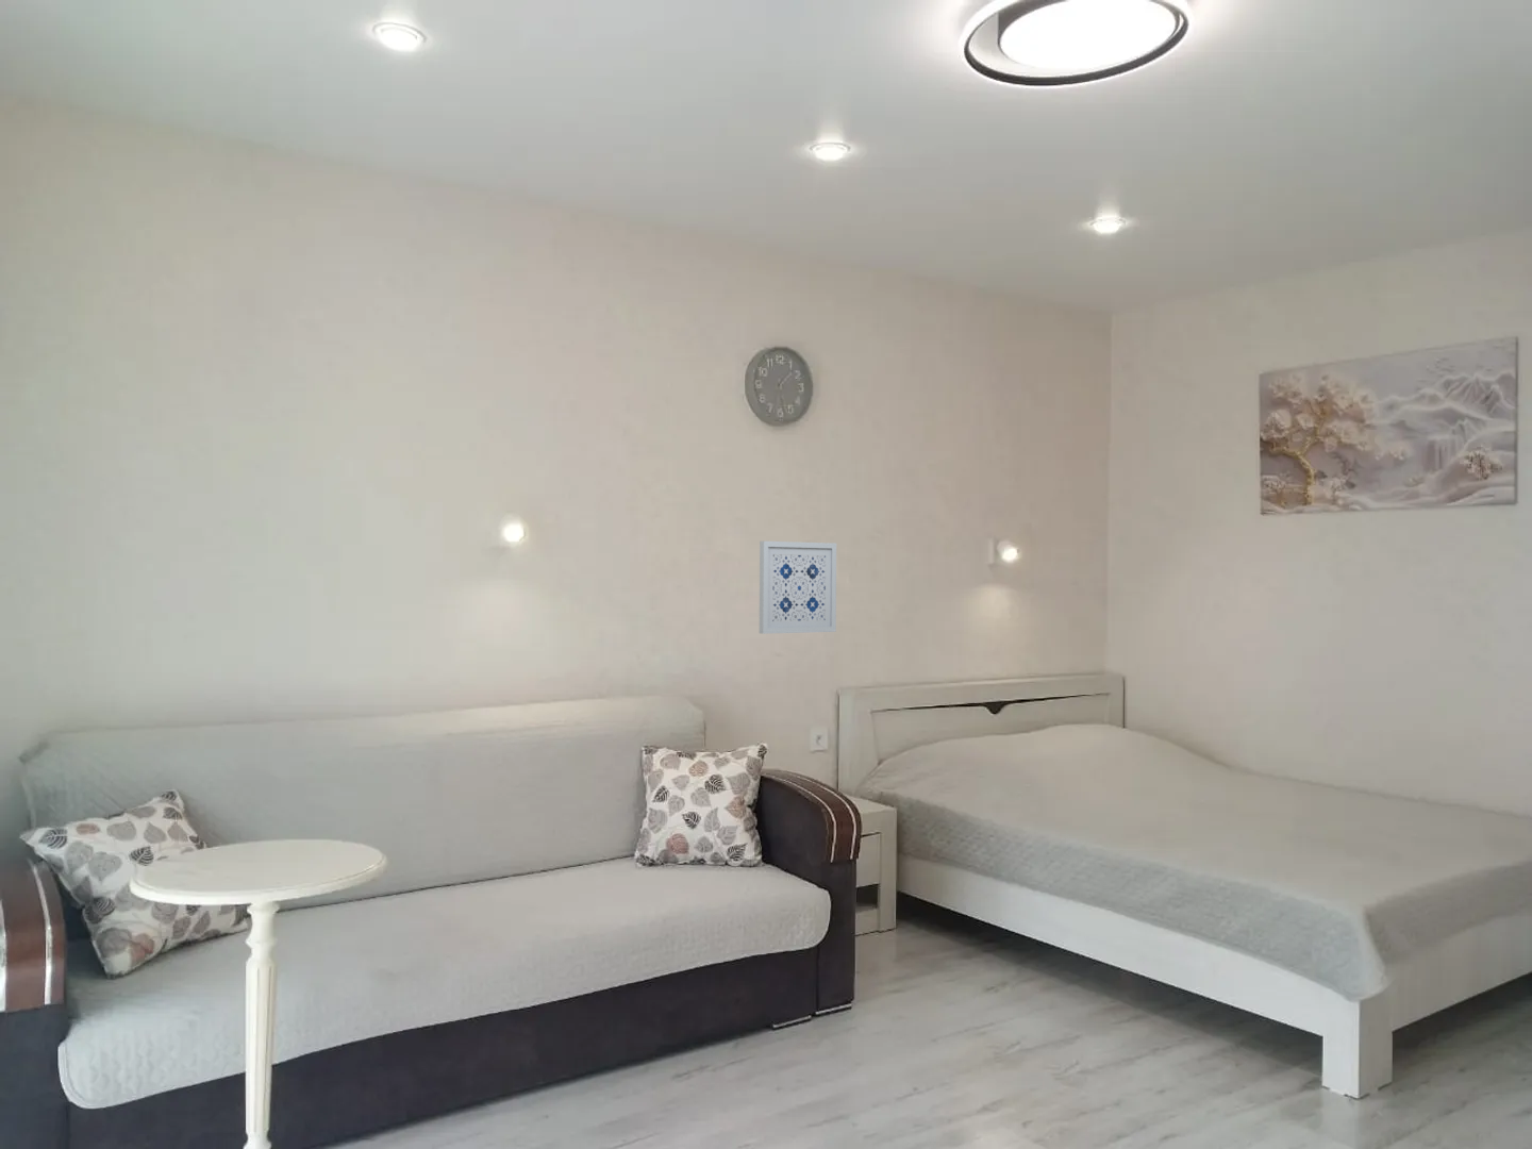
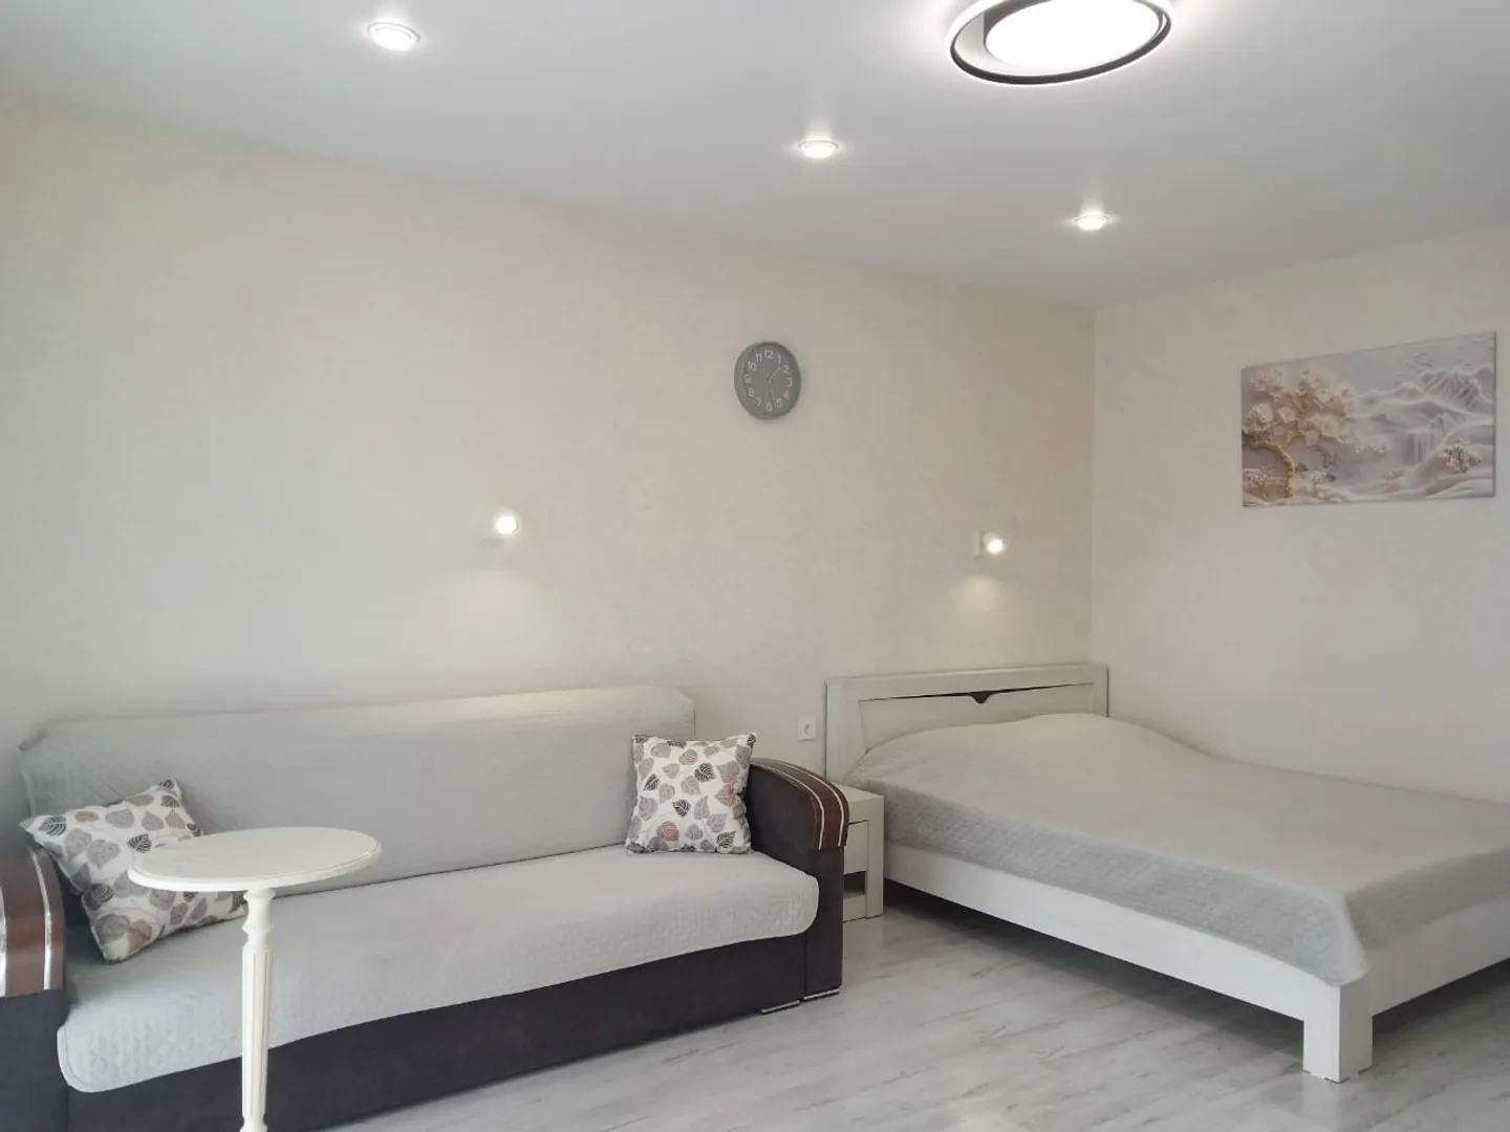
- wall art [759,541,837,635]
